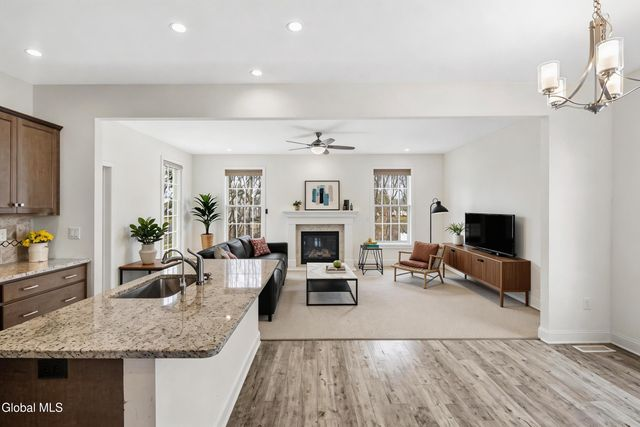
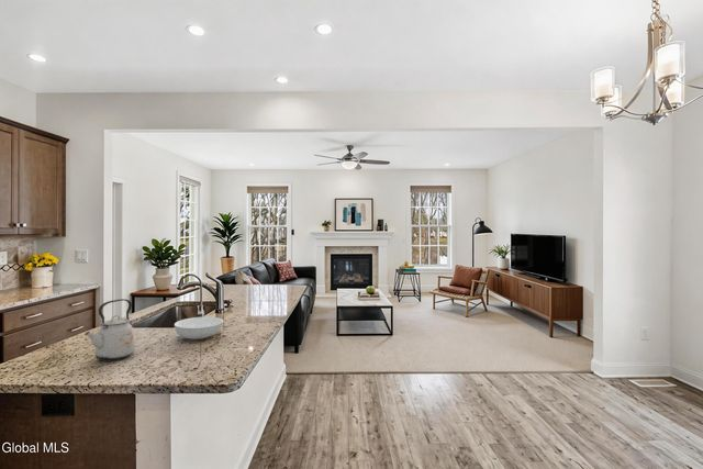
+ serving bowl [174,315,224,340]
+ kettle [83,298,136,361]
